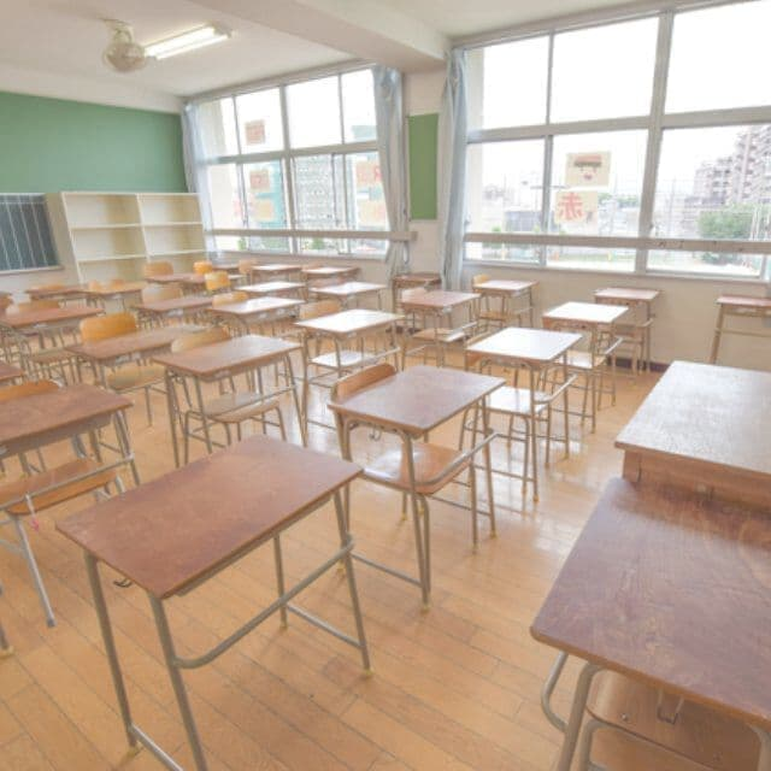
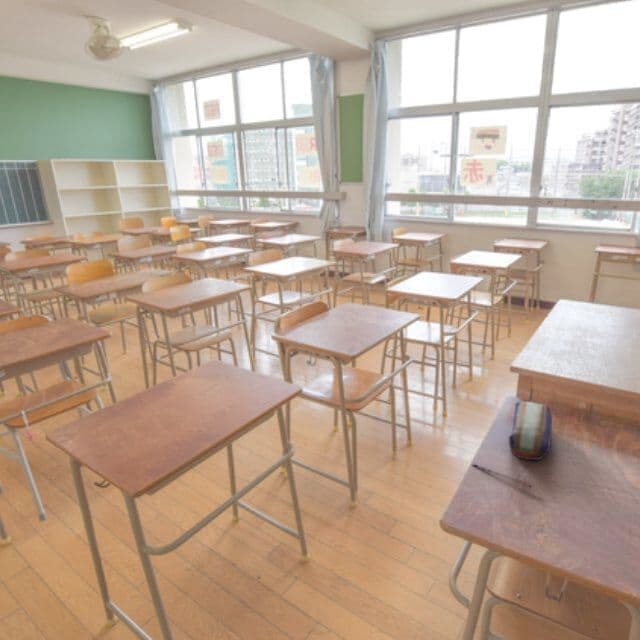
+ pencil case [508,400,553,461]
+ pen [471,462,534,488]
